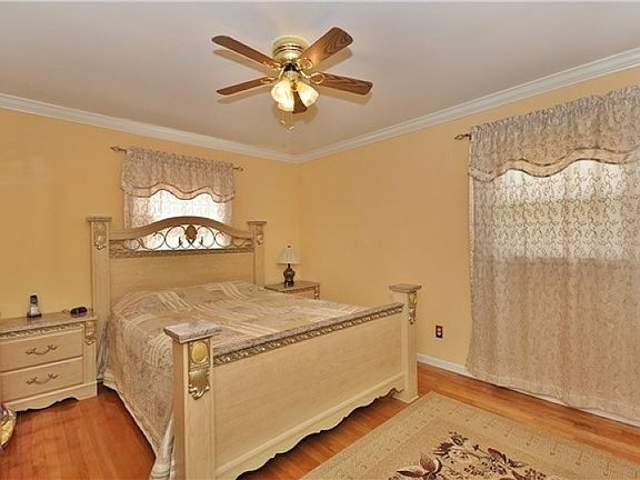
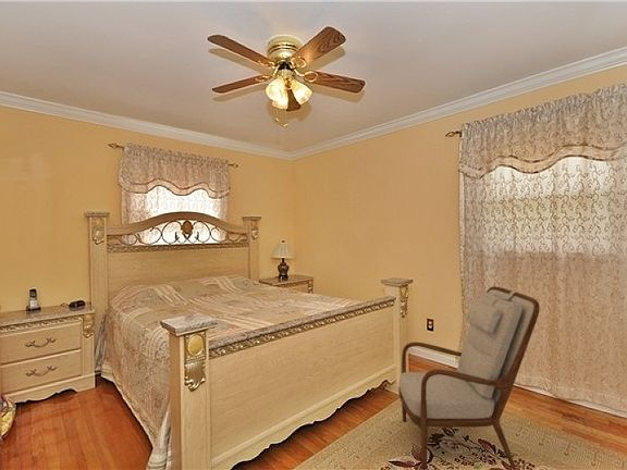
+ armchair [398,285,541,470]
